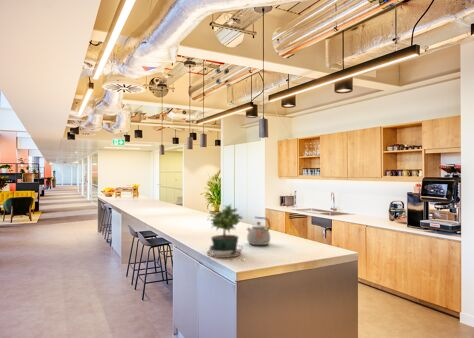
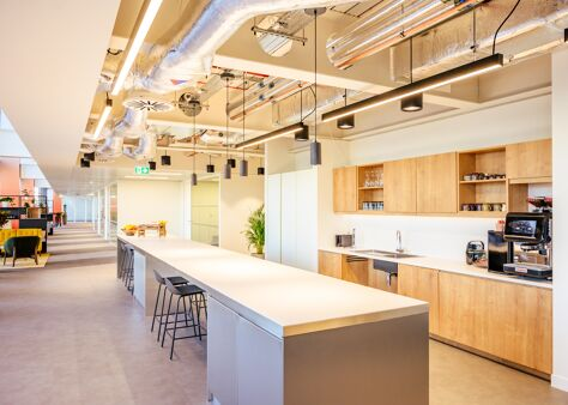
- kettle [246,216,271,246]
- potted plant [205,203,244,262]
